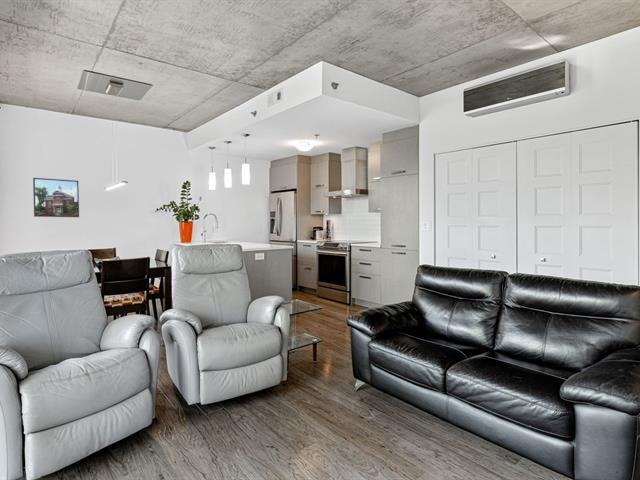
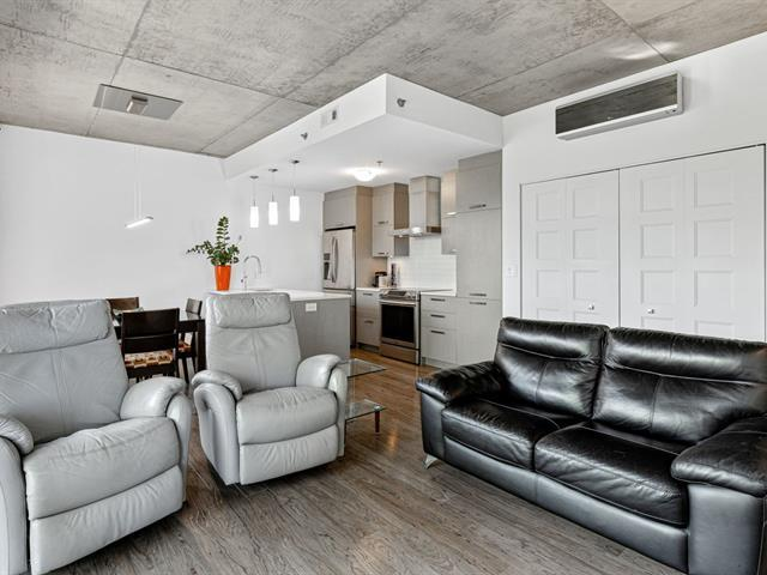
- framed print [32,177,80,218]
